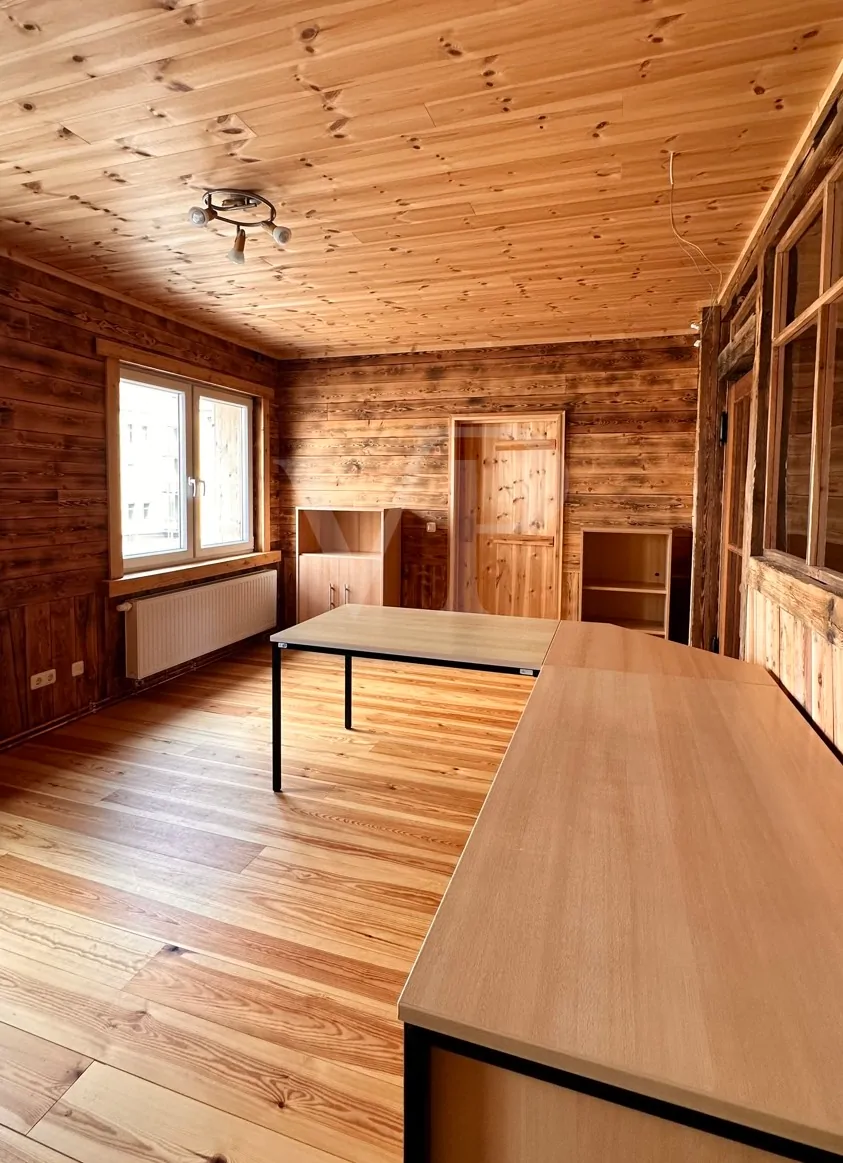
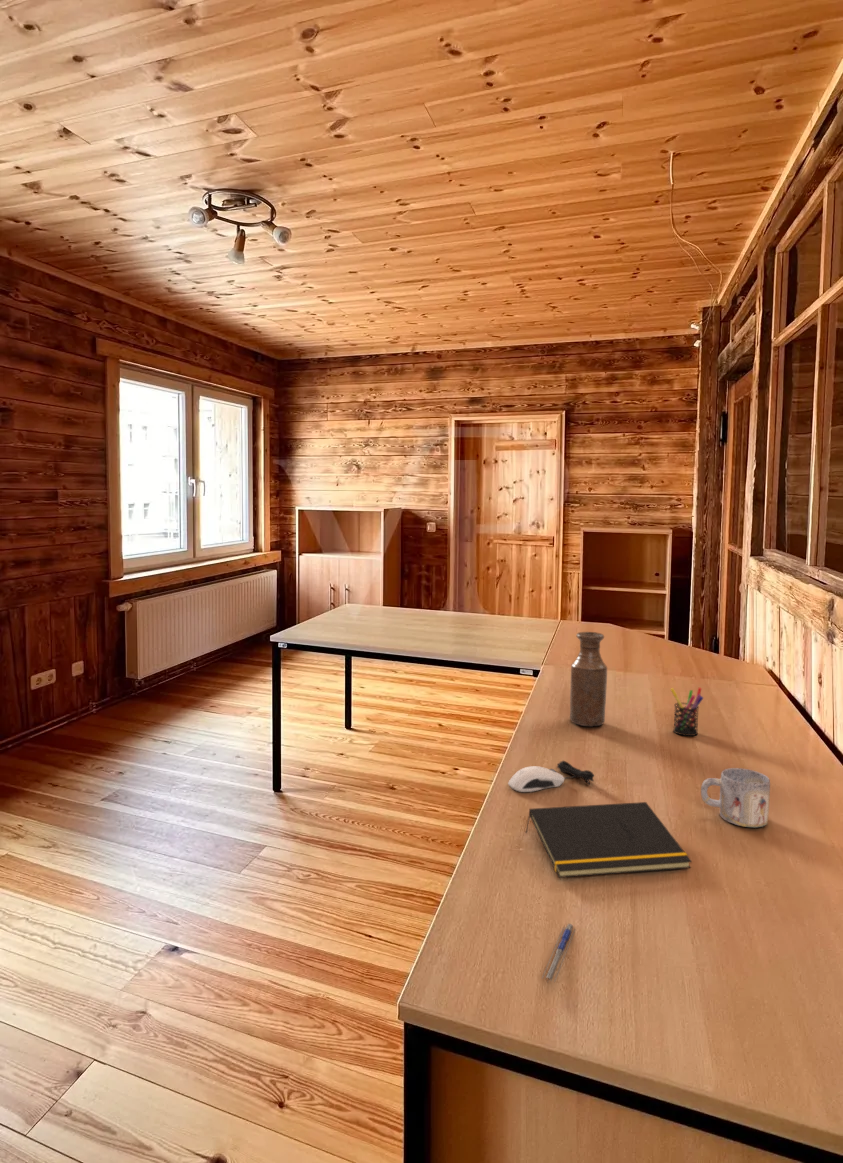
+ bottle [569,631,608,728]
+ pen [541,923,576,984]
+ mug [700,767,771,829]
+ notepad [525,801,693,879]
+ computer mouse [507,760,595,793]
+ pen holder [670,687,704,737]
